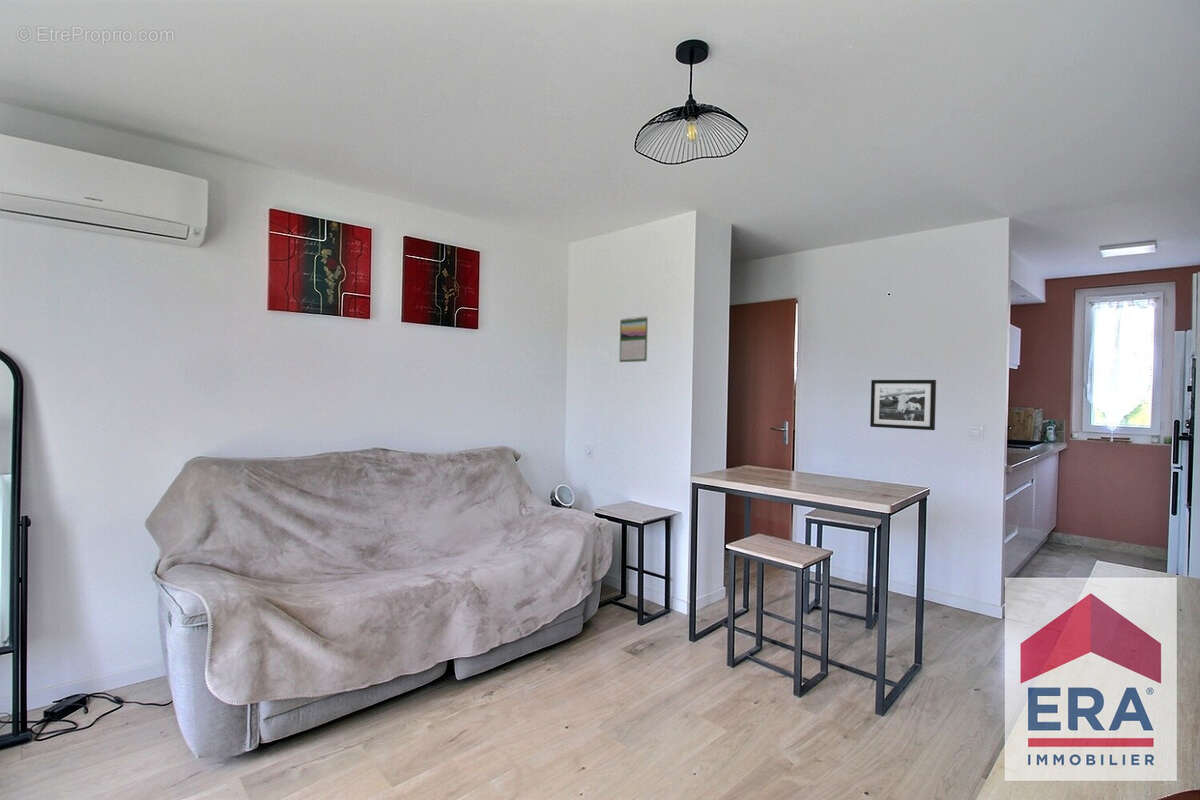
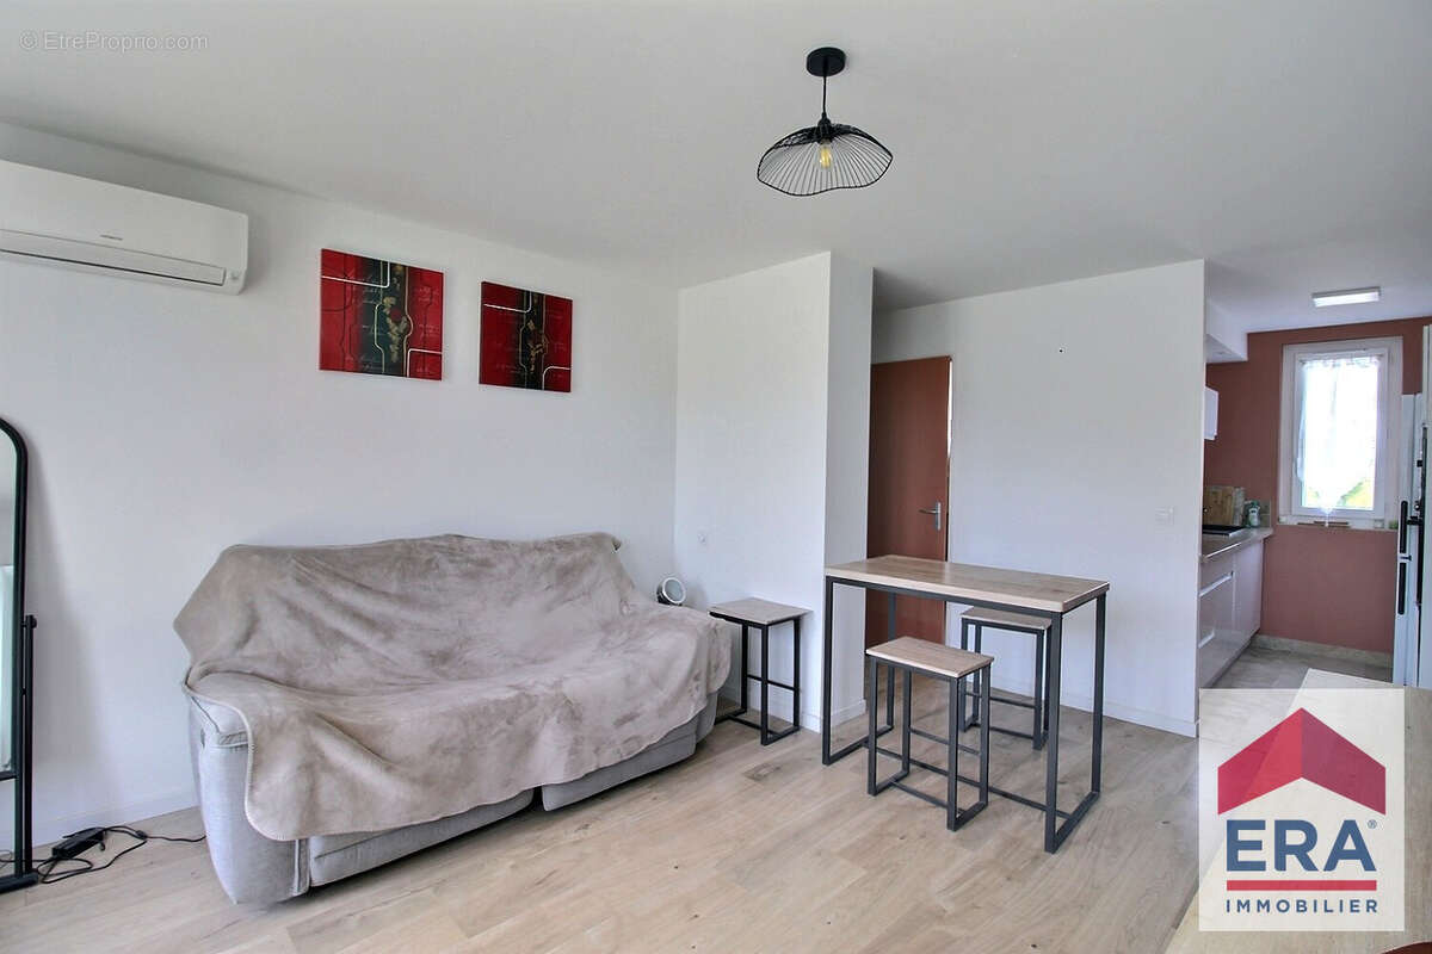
- picture frame [869,379,937,431]
- calendar [619,315,649,363]
